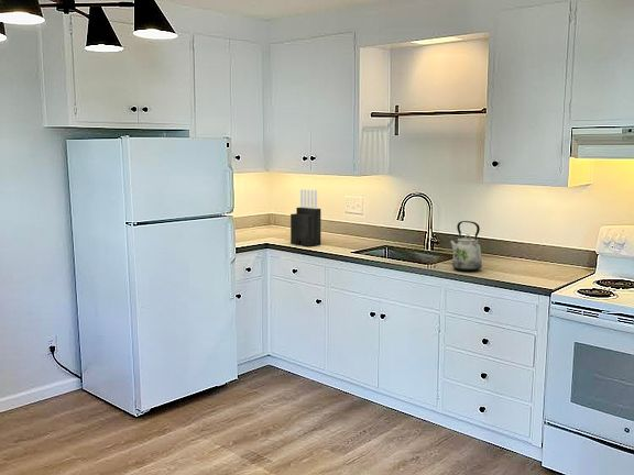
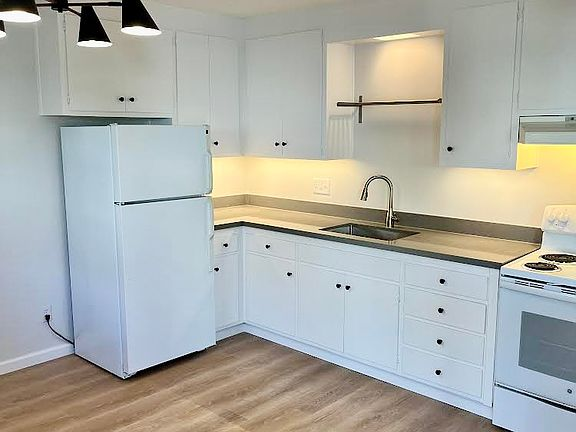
- kettle [448,220,483,272]
- knife block [289,188,321,247]
